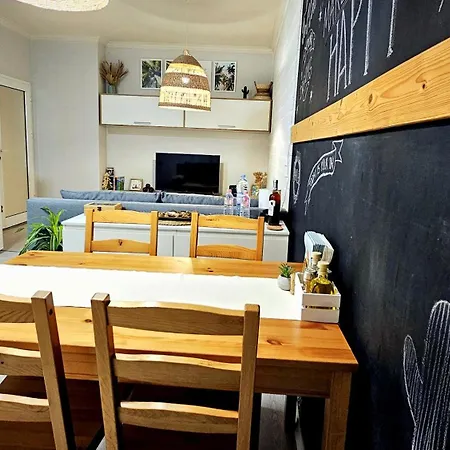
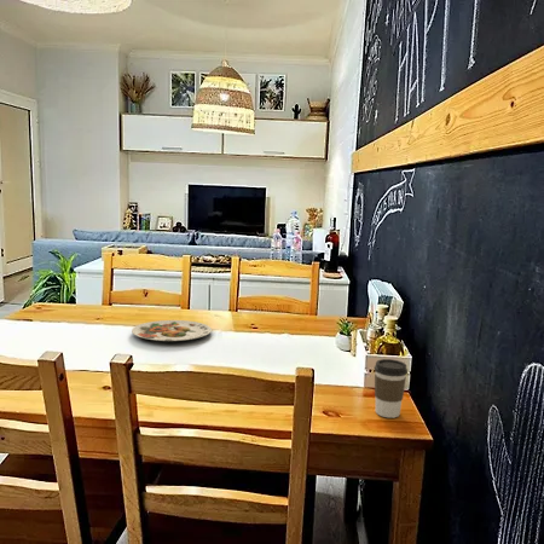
+ plate [131,319,213,342]
+ coffee cup [372,358,409,418]
